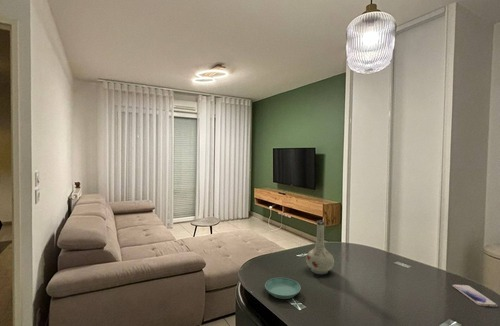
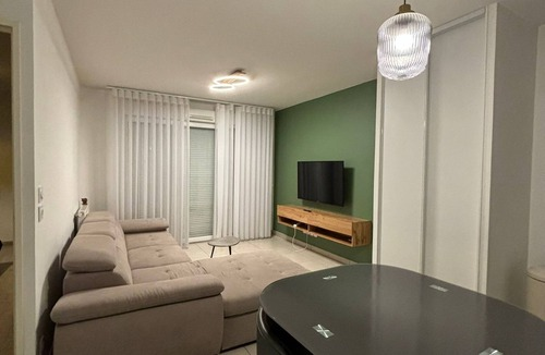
- vase [305,219,335,275]
- saucer [264,277,302,300]
- smartphone [452,284,499,308]
